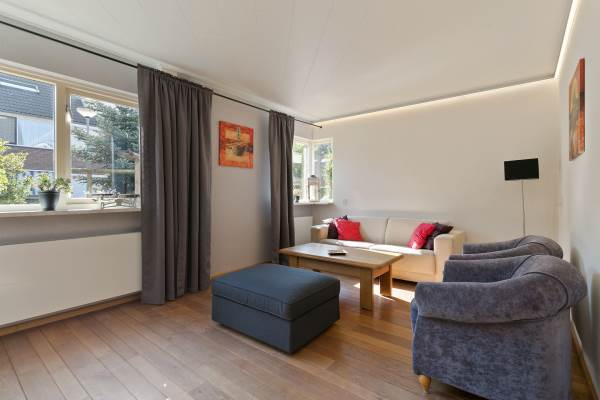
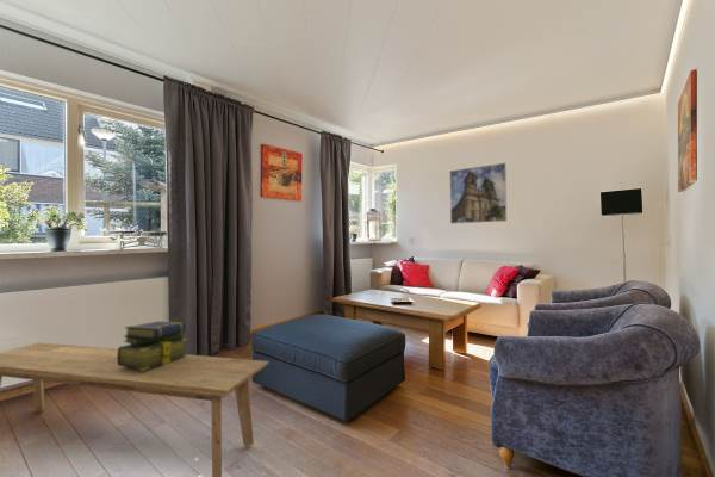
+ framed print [449,162,508,224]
+ stack of books [117,320,188,371]
+ bench [0,341,269,477]
